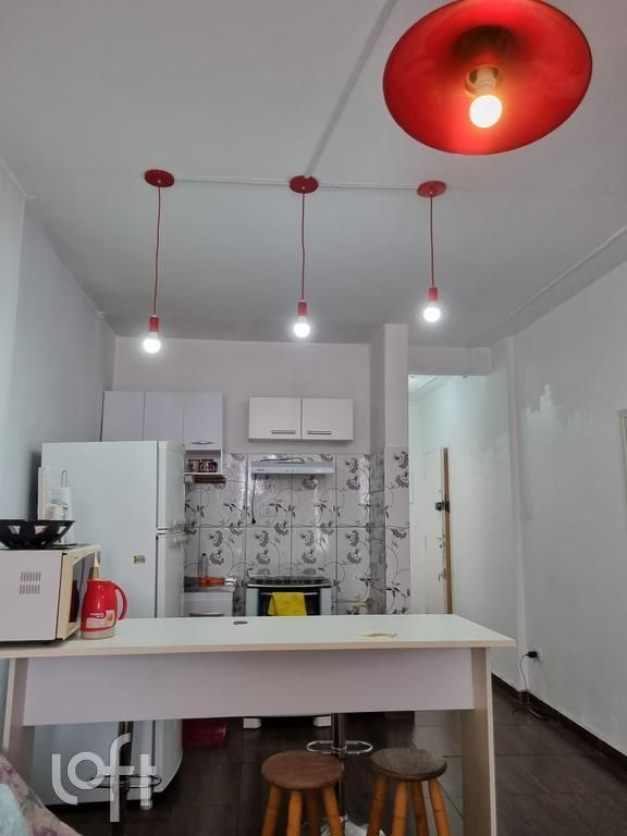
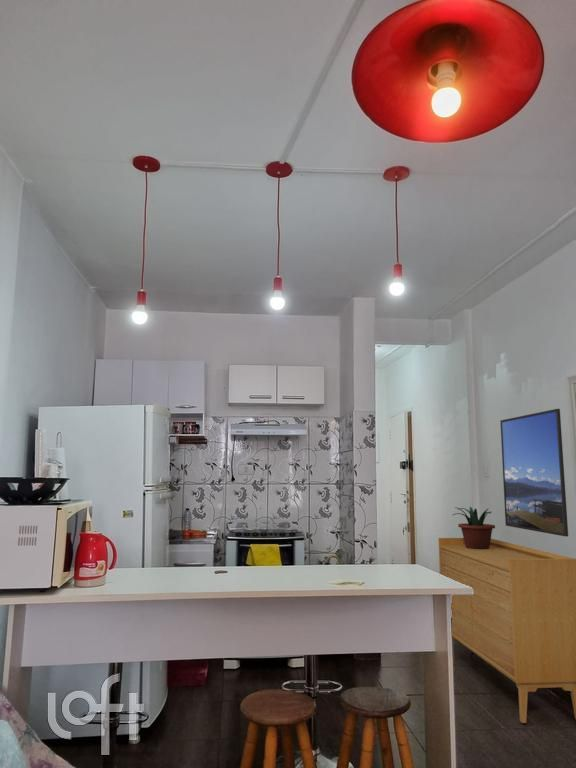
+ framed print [499,408,569,538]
+ sideboard [438,537,576,724]
+ potted plant [452,506,496,549]
